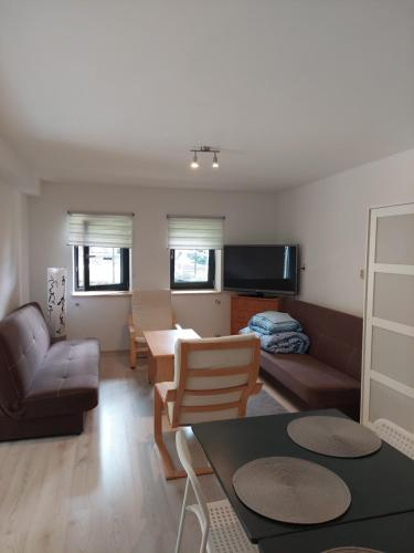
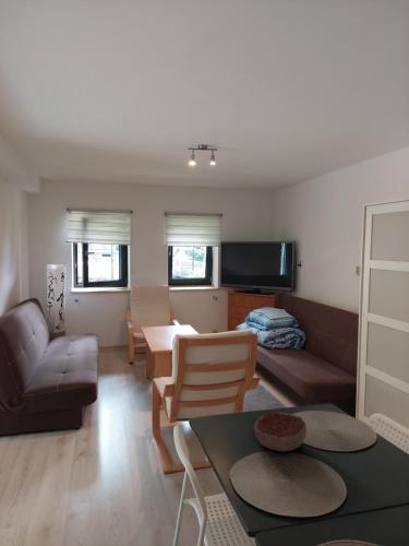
+ decorative bowl [253,411,308,453]
